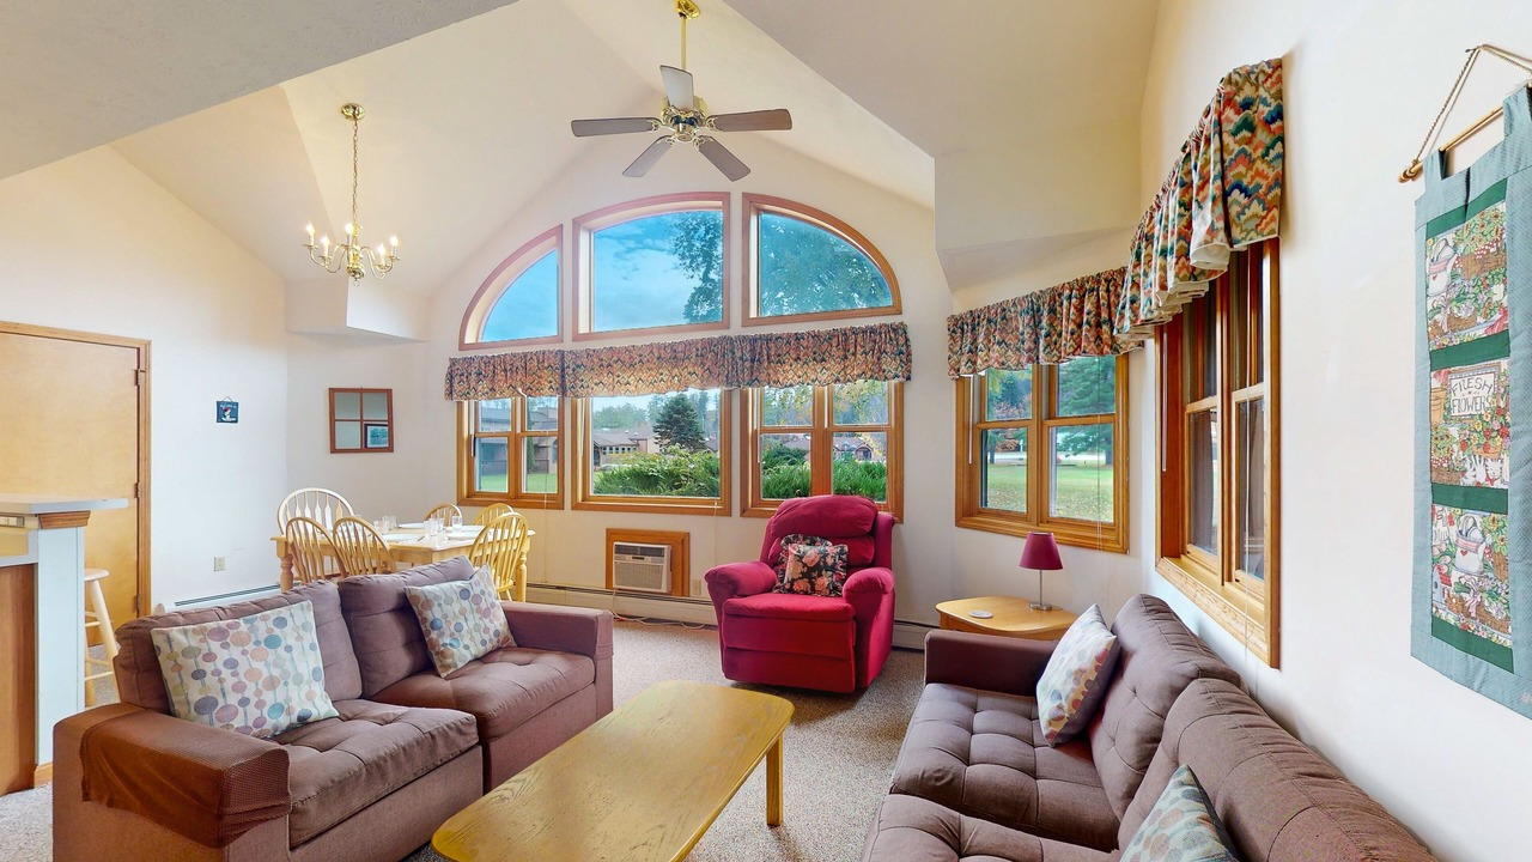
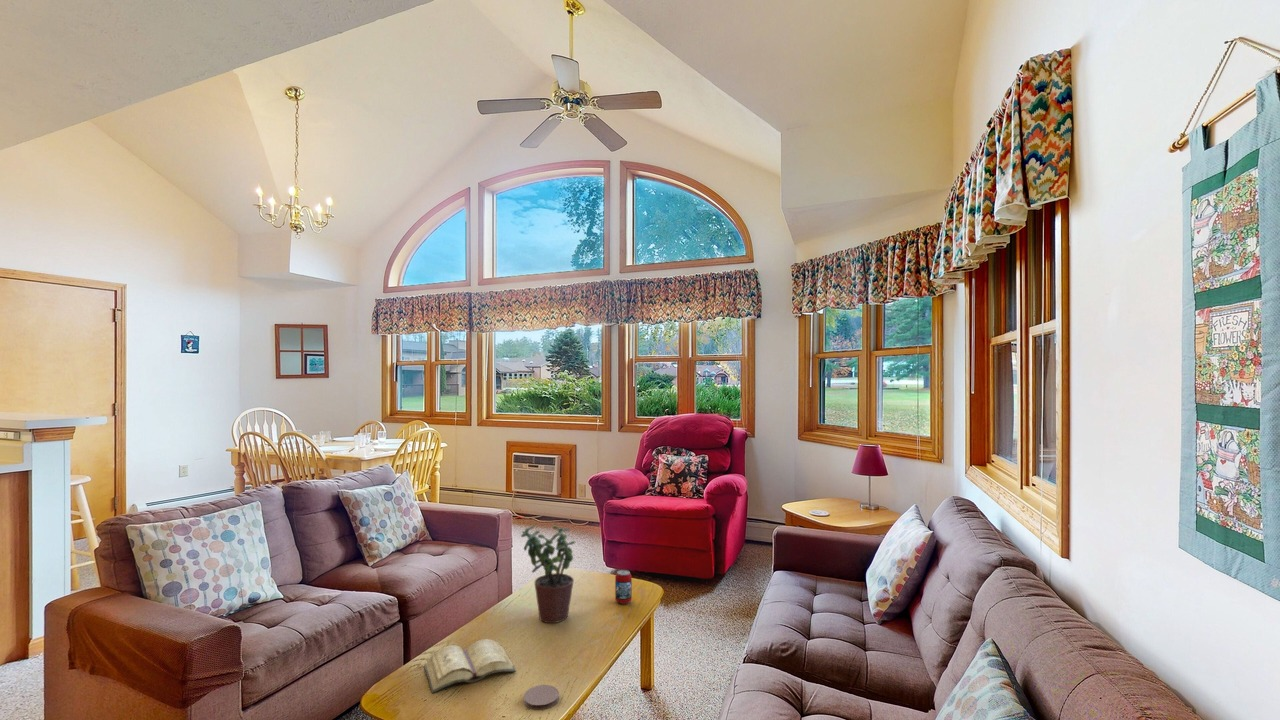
+ diary [423,638,517,694]
+ beverage can [614,569,633,605]
+ potted plant [520,524,576,624]
+ coaster [523,684,560,711]
